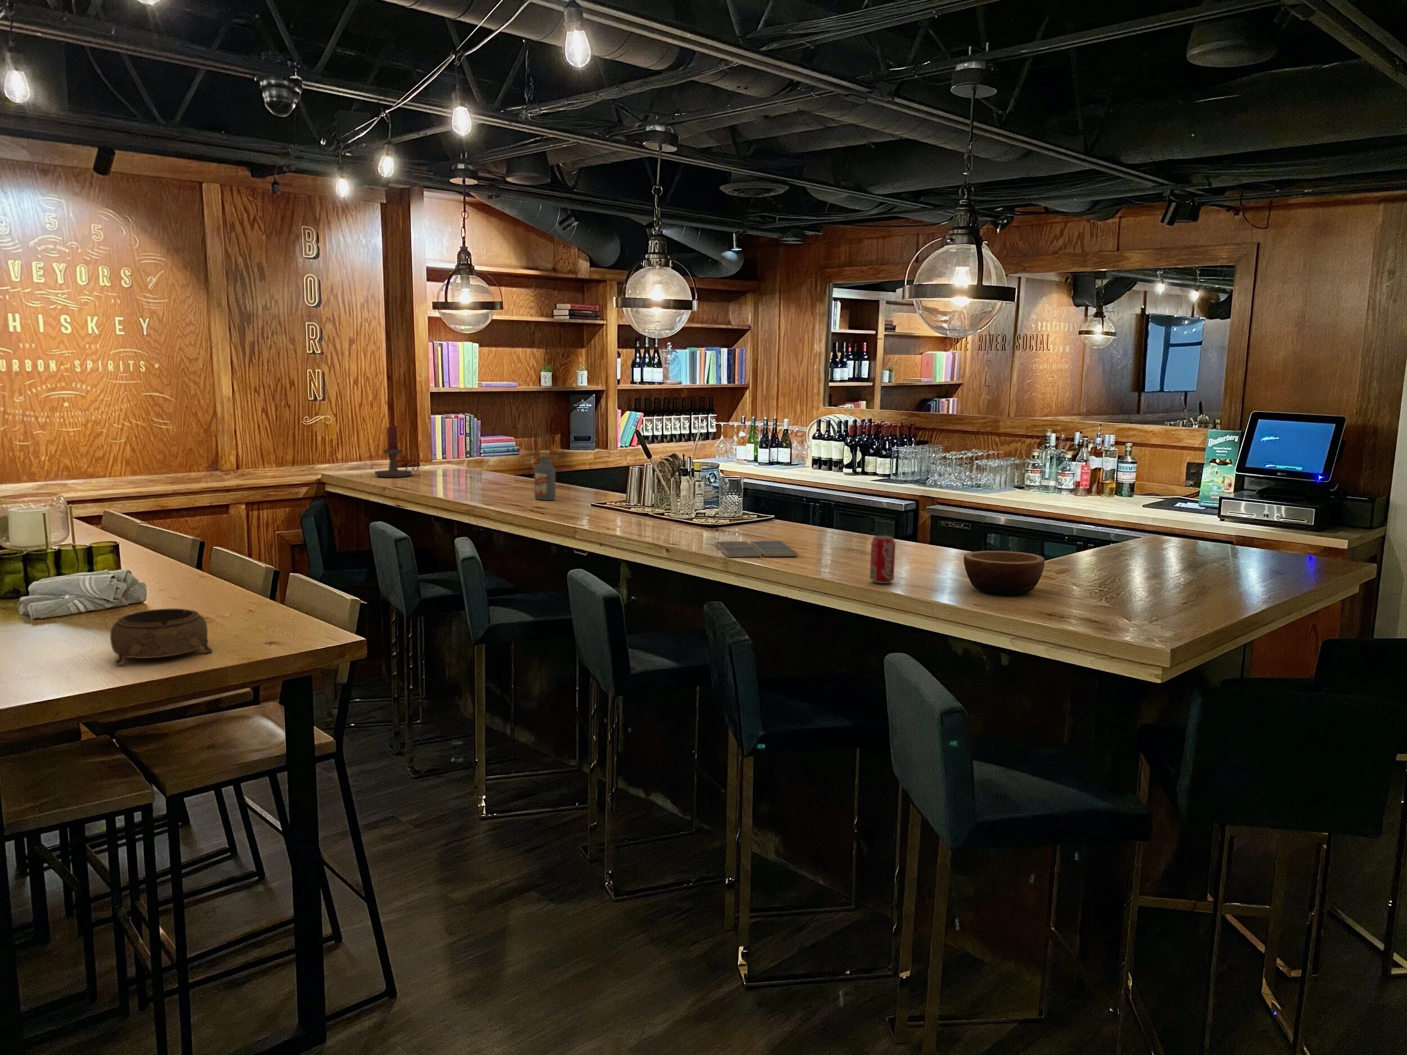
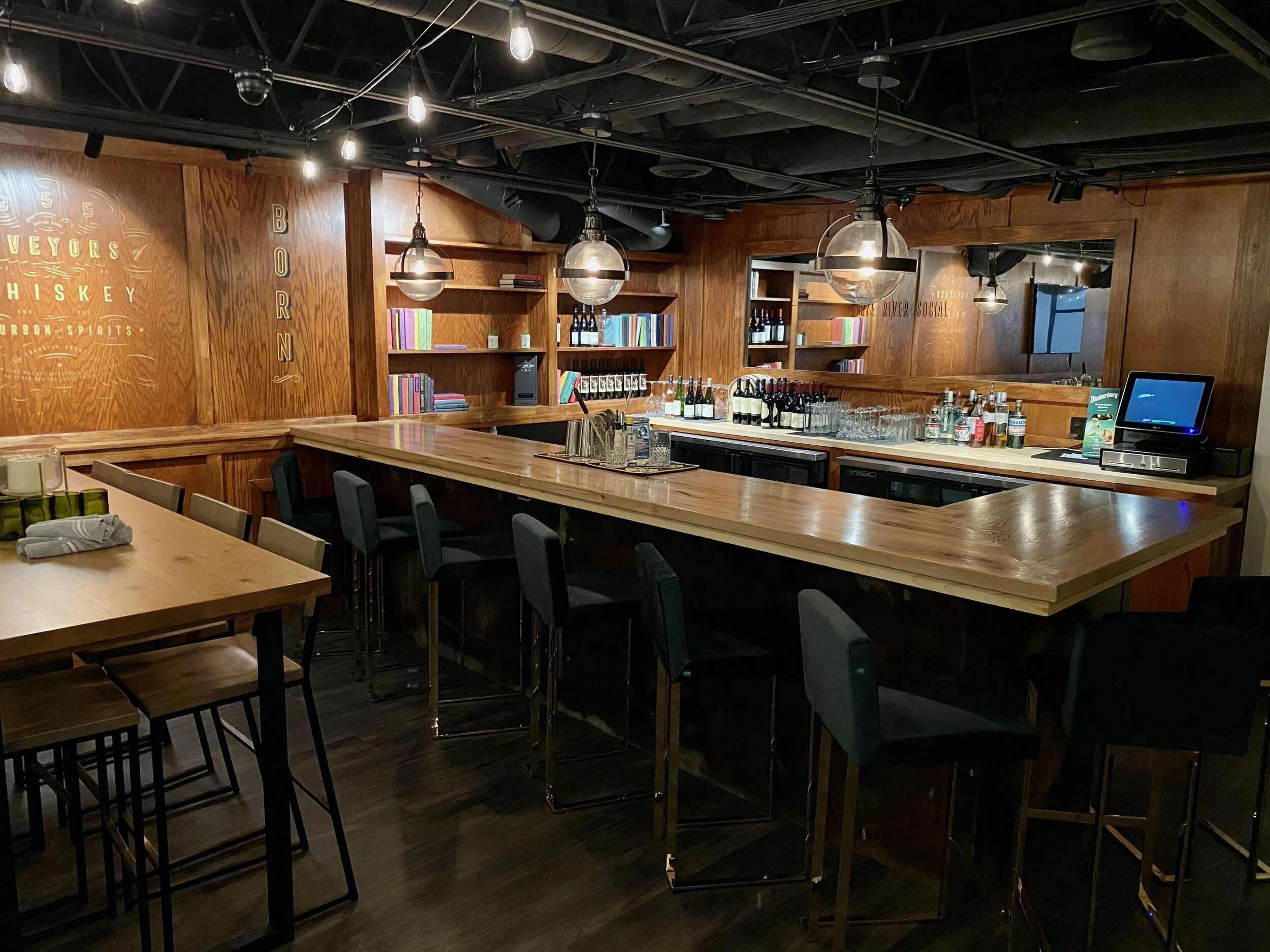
- beverage can [870,535,896,584]
- vodka [534,450,556,501]
- decorative bowl [110,608,214,666]
- candle holder [373,424,419,478]
- drink coaster [715,540,799,557]
- bowl [964,551,1045,595]
